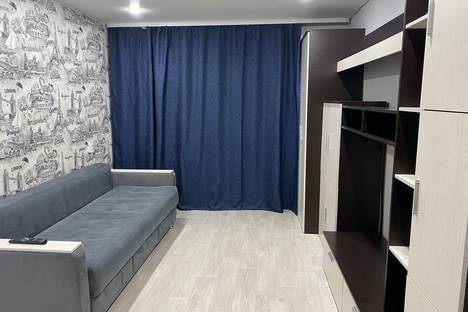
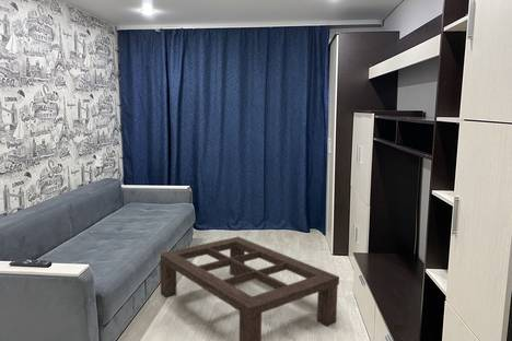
+ coffee table [159,236,340,341]
